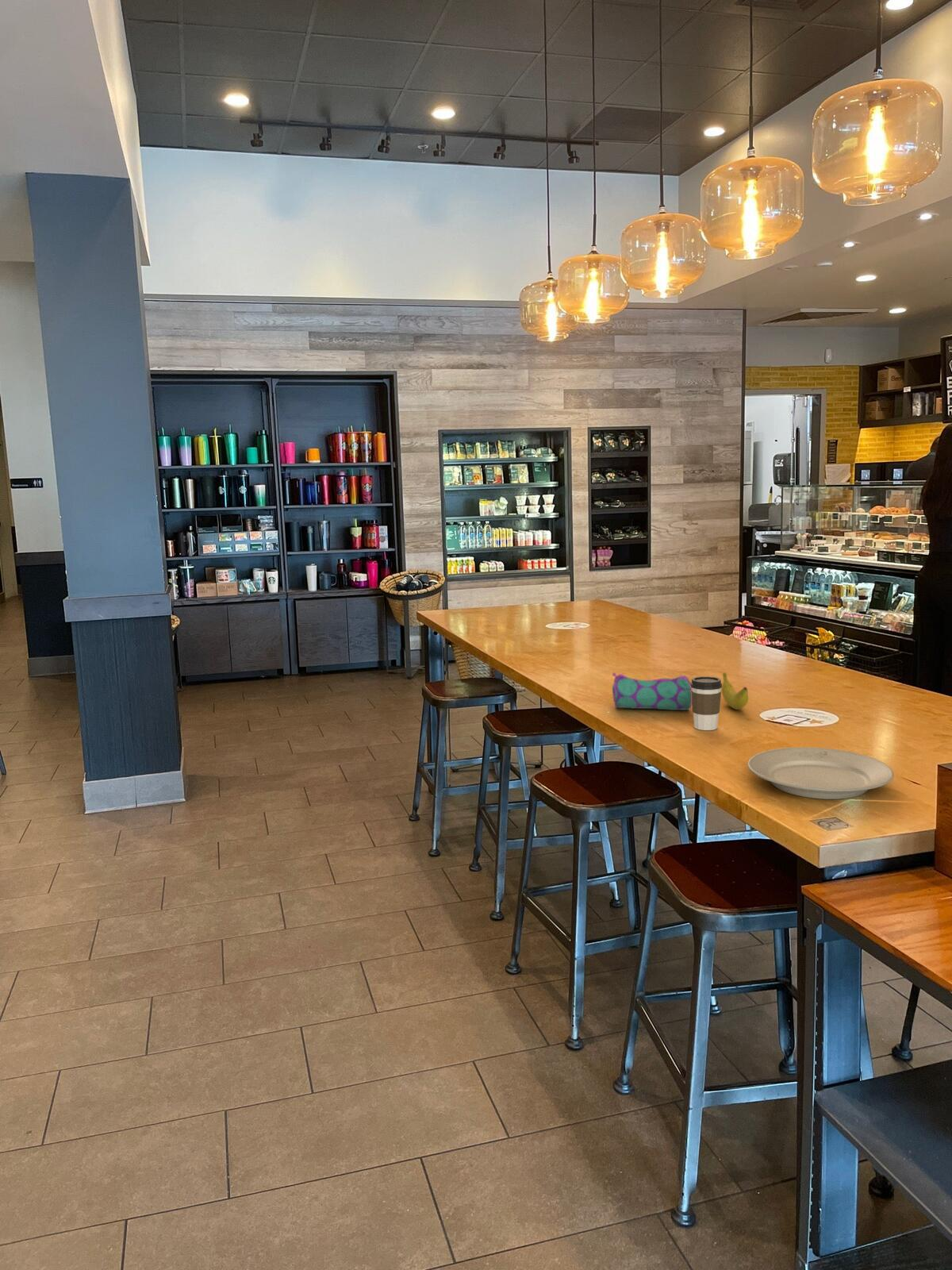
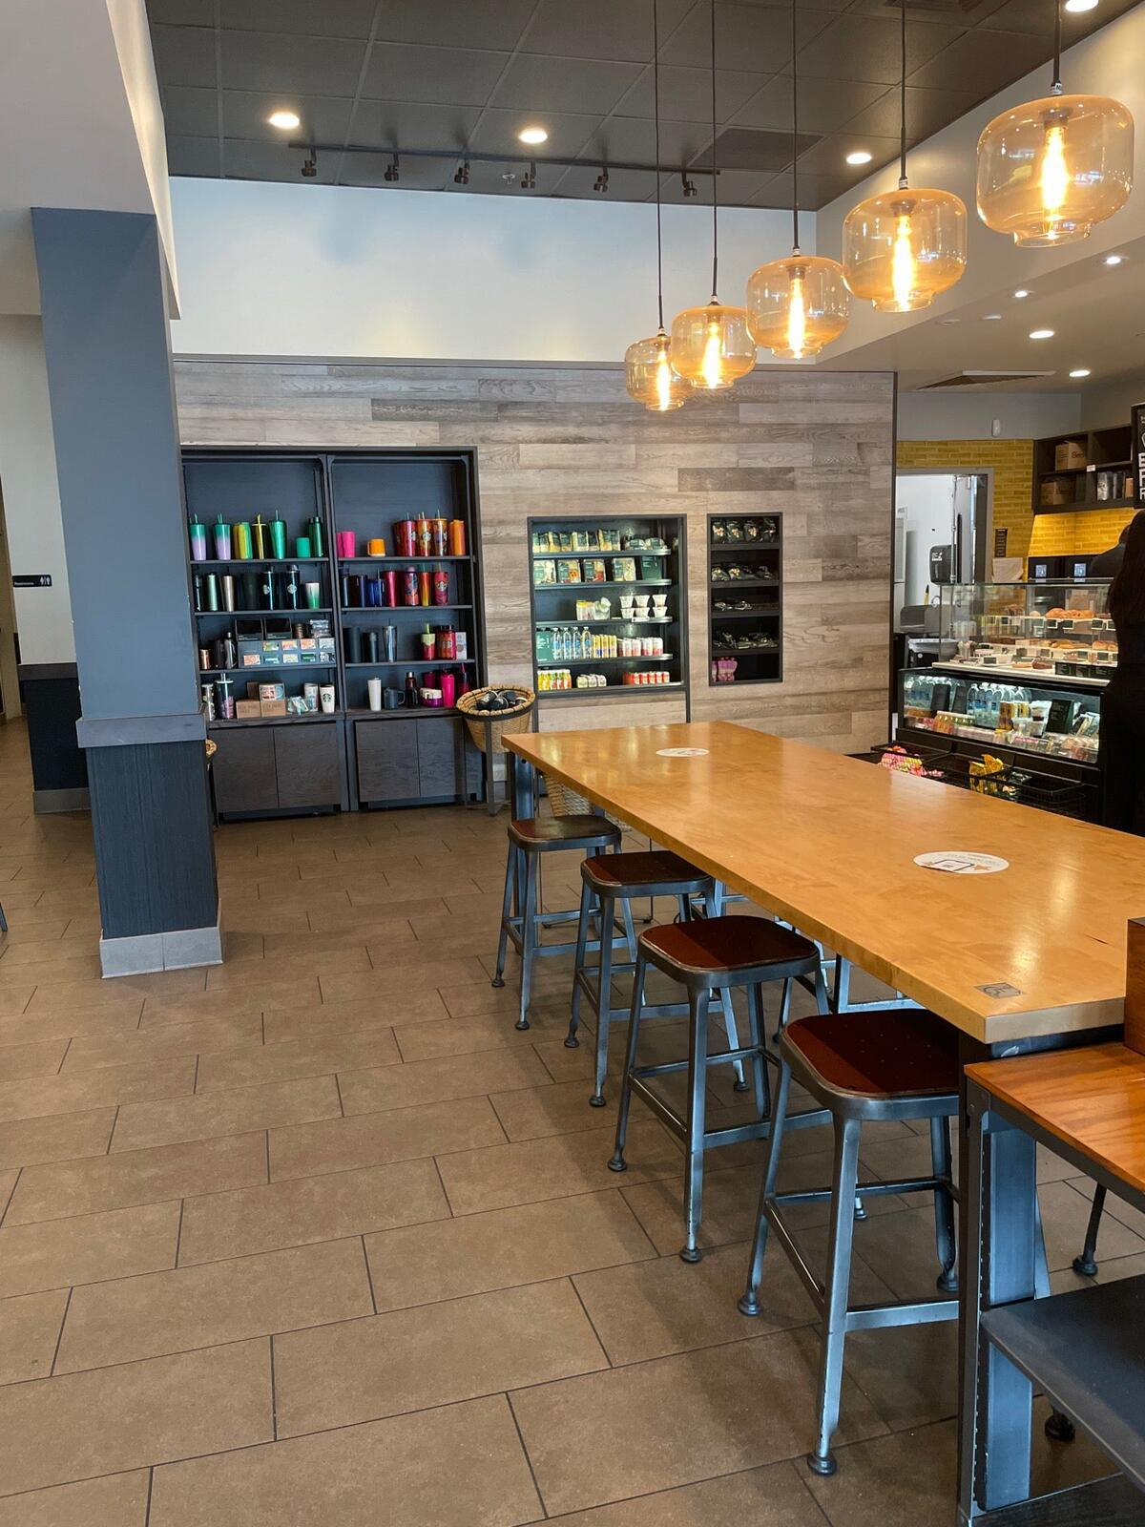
- pencil case [612,672,692,711]
- coffee cup [690,675,723,731]
- banana [720,672,749,710]
- plate [747,747,895,800]
